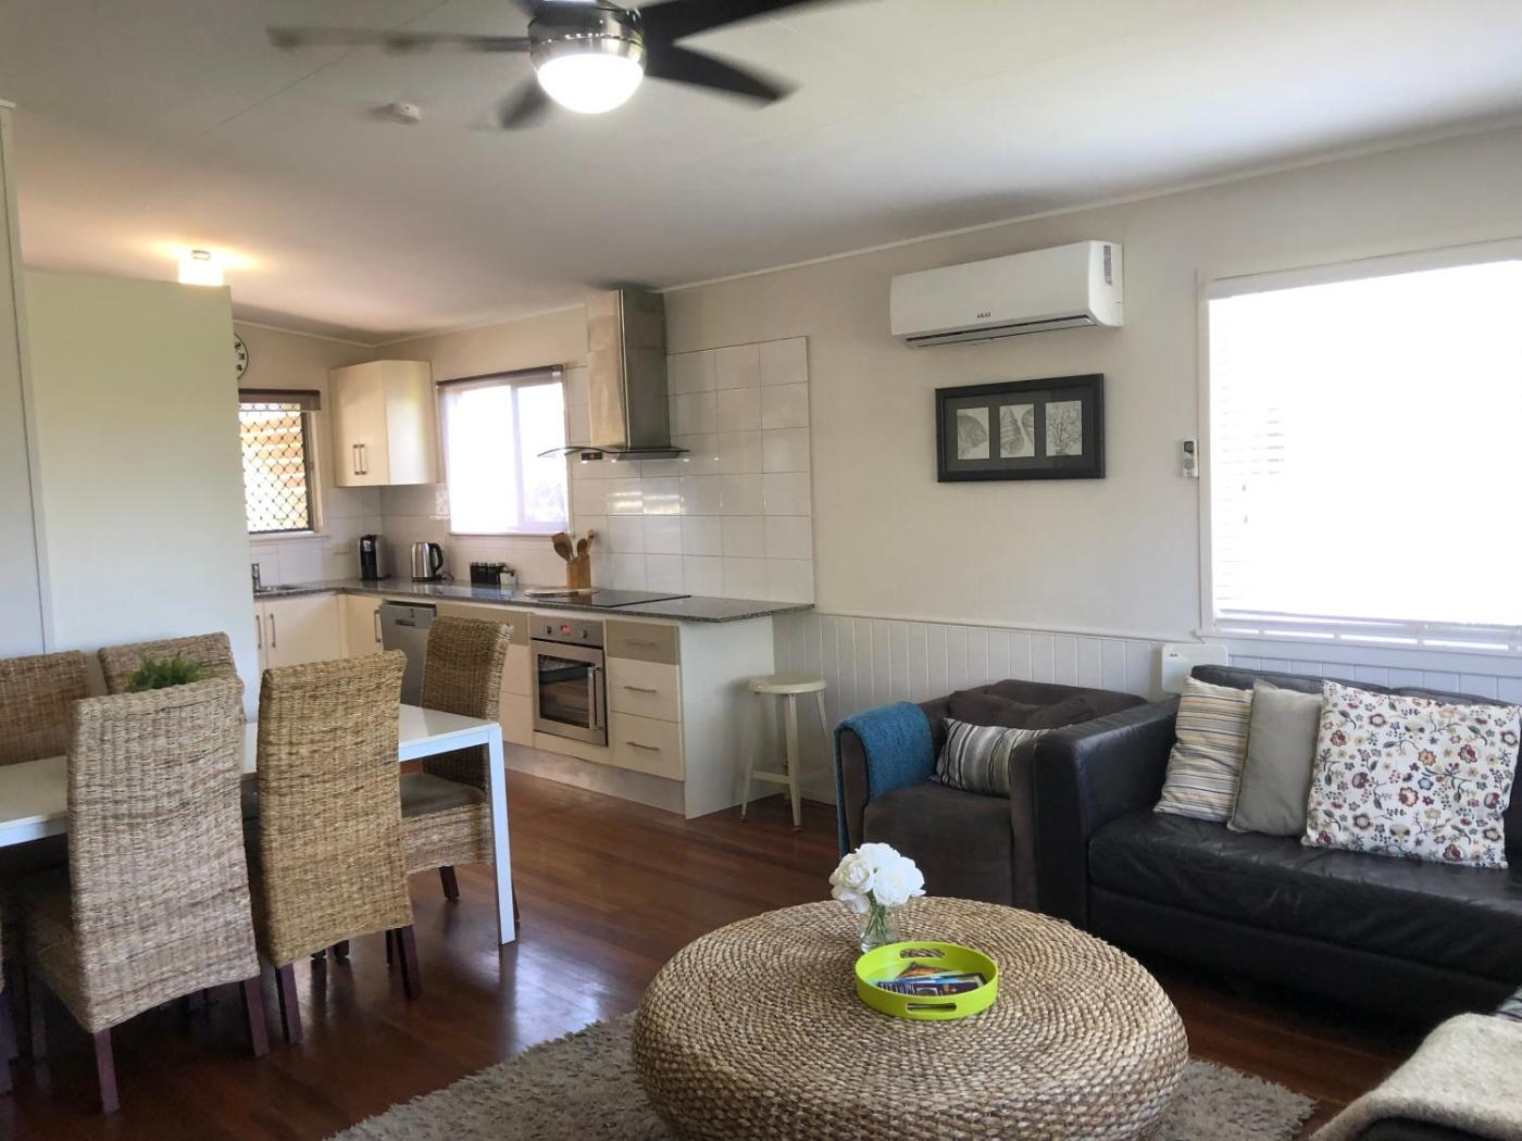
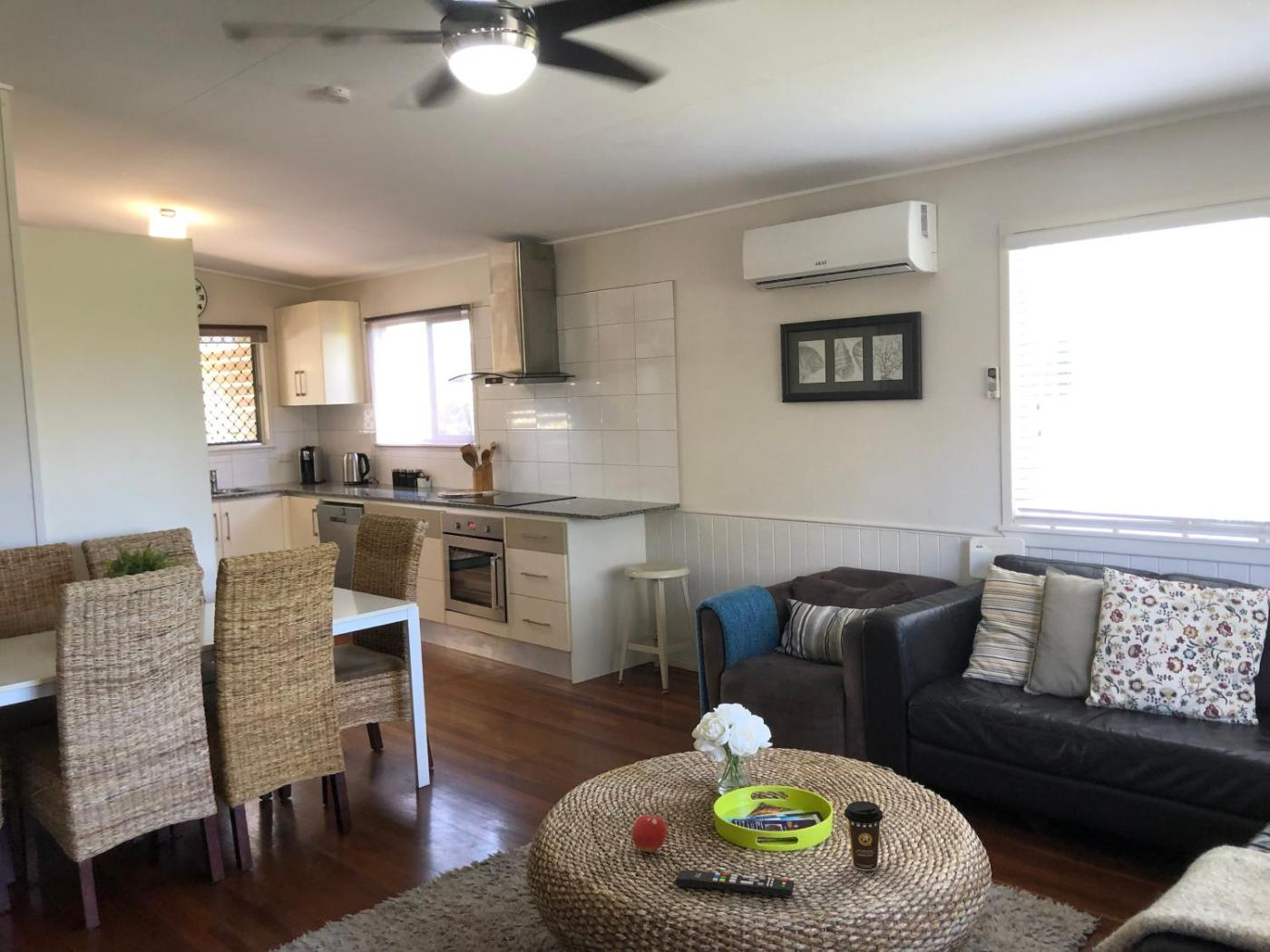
+ fruit [631,810,668,853]
+ remote control [674,869,796,898]
+ coffee cup [844,801,884,871]
